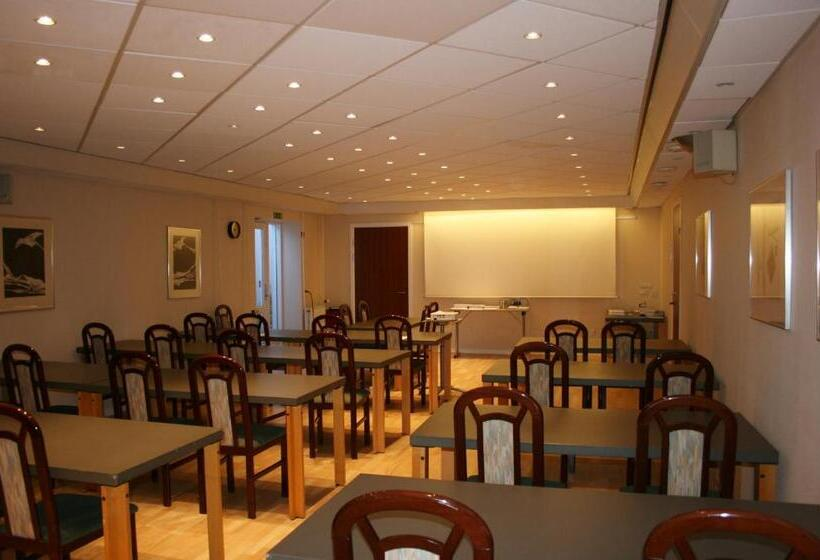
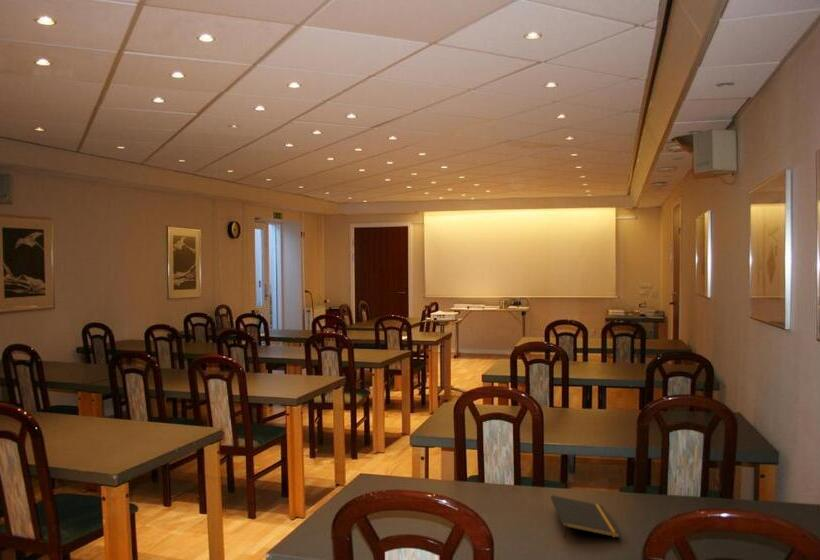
+ notepad [550,494,621,539]
